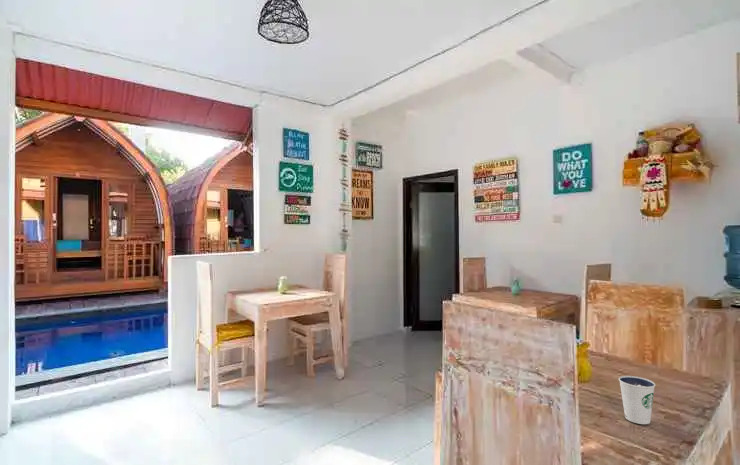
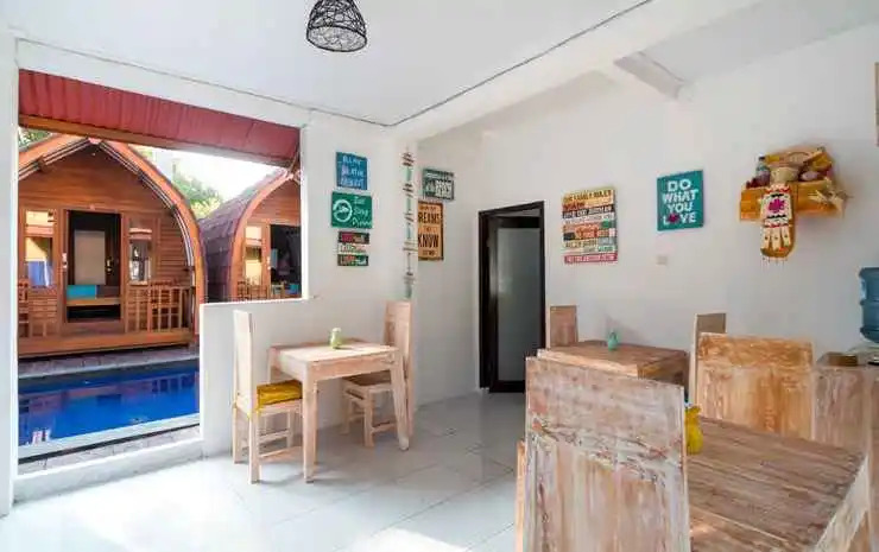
- dixie cup [618,375,656,425]
